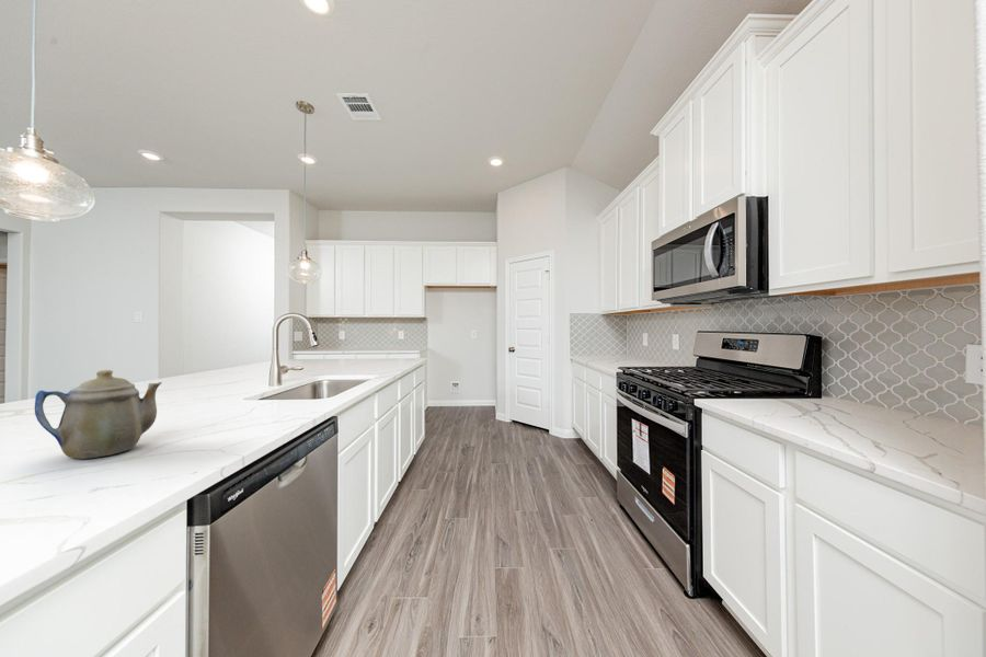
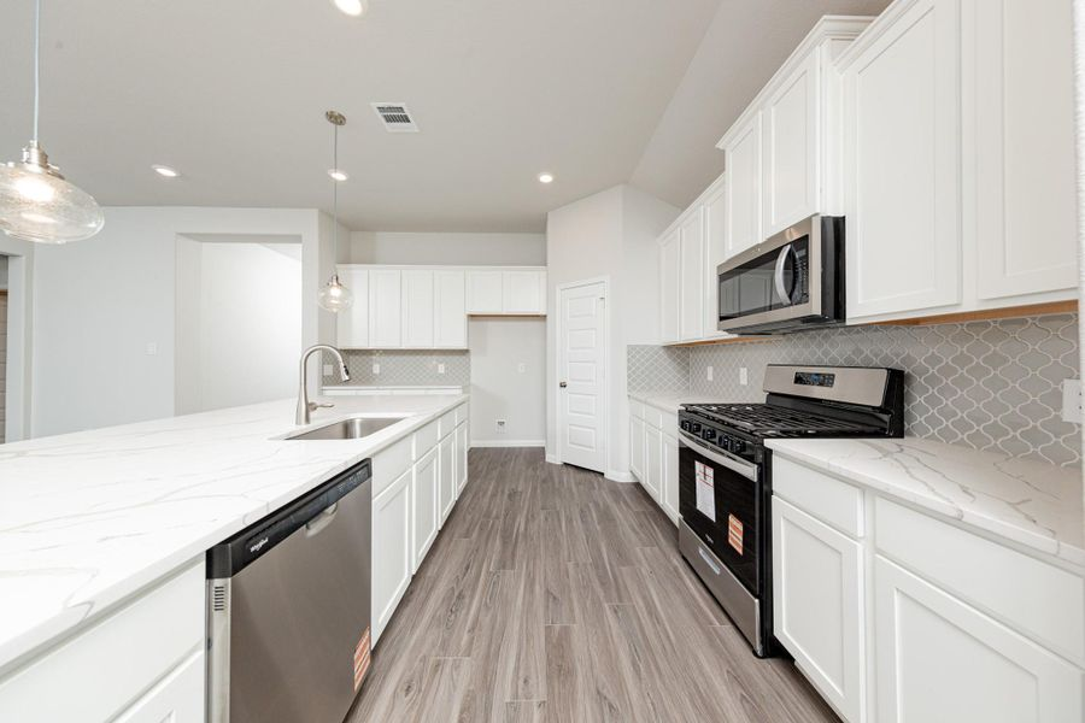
- teapot [34,369,163,460]
